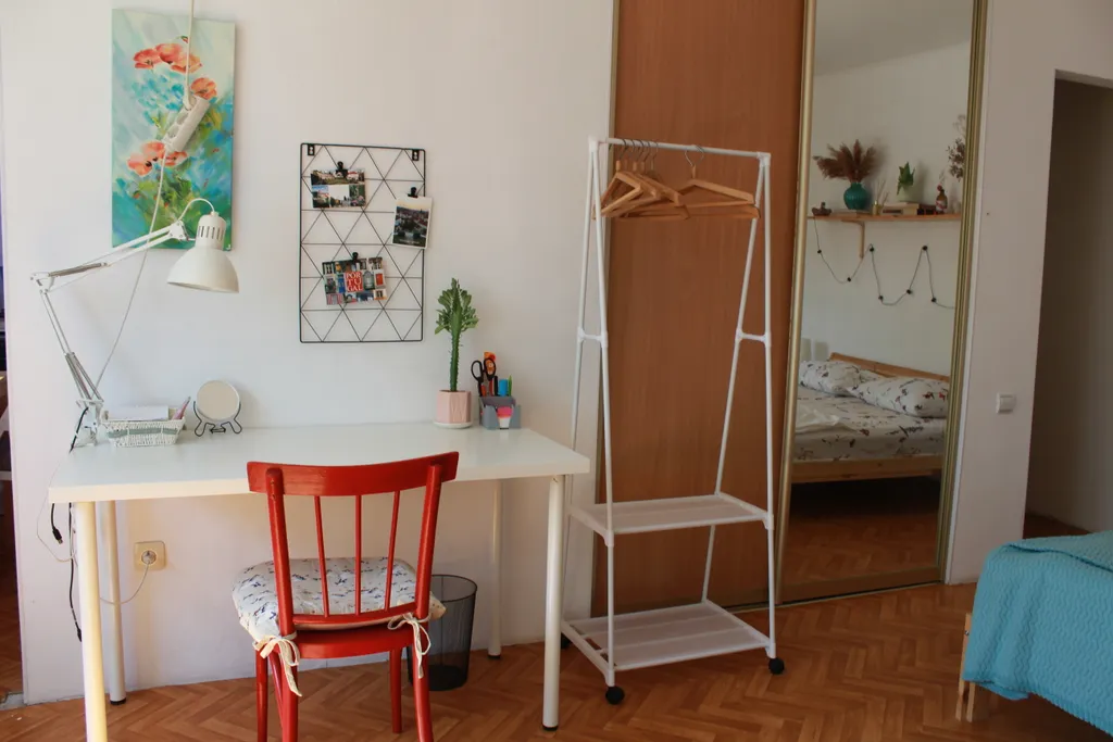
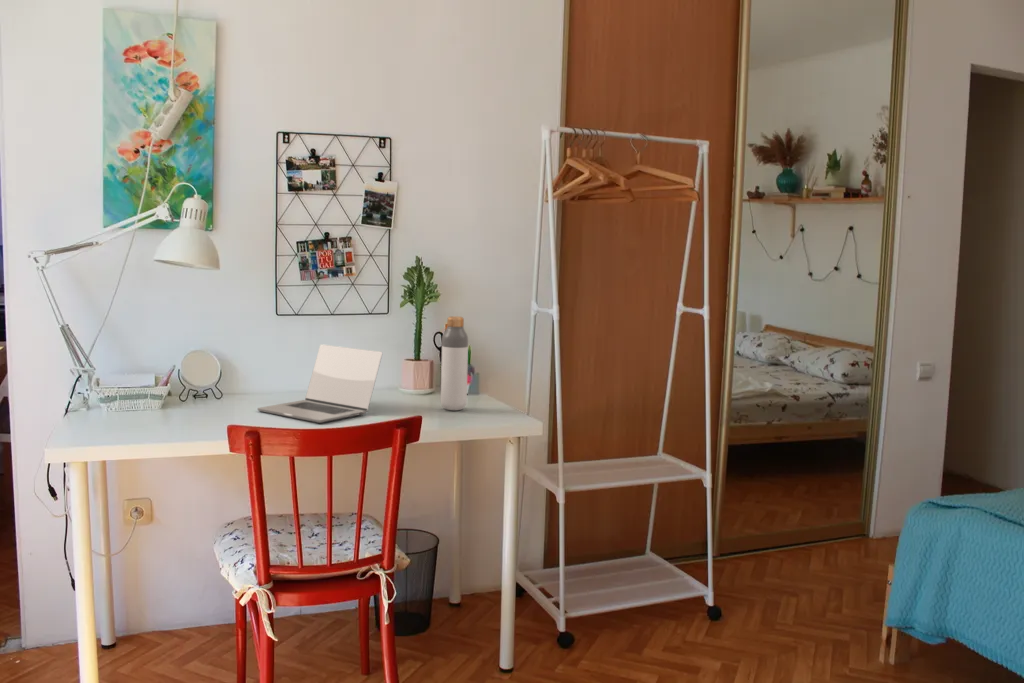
+ bottle [440,315,469,411]
+ laptop [257,343,384,424]
